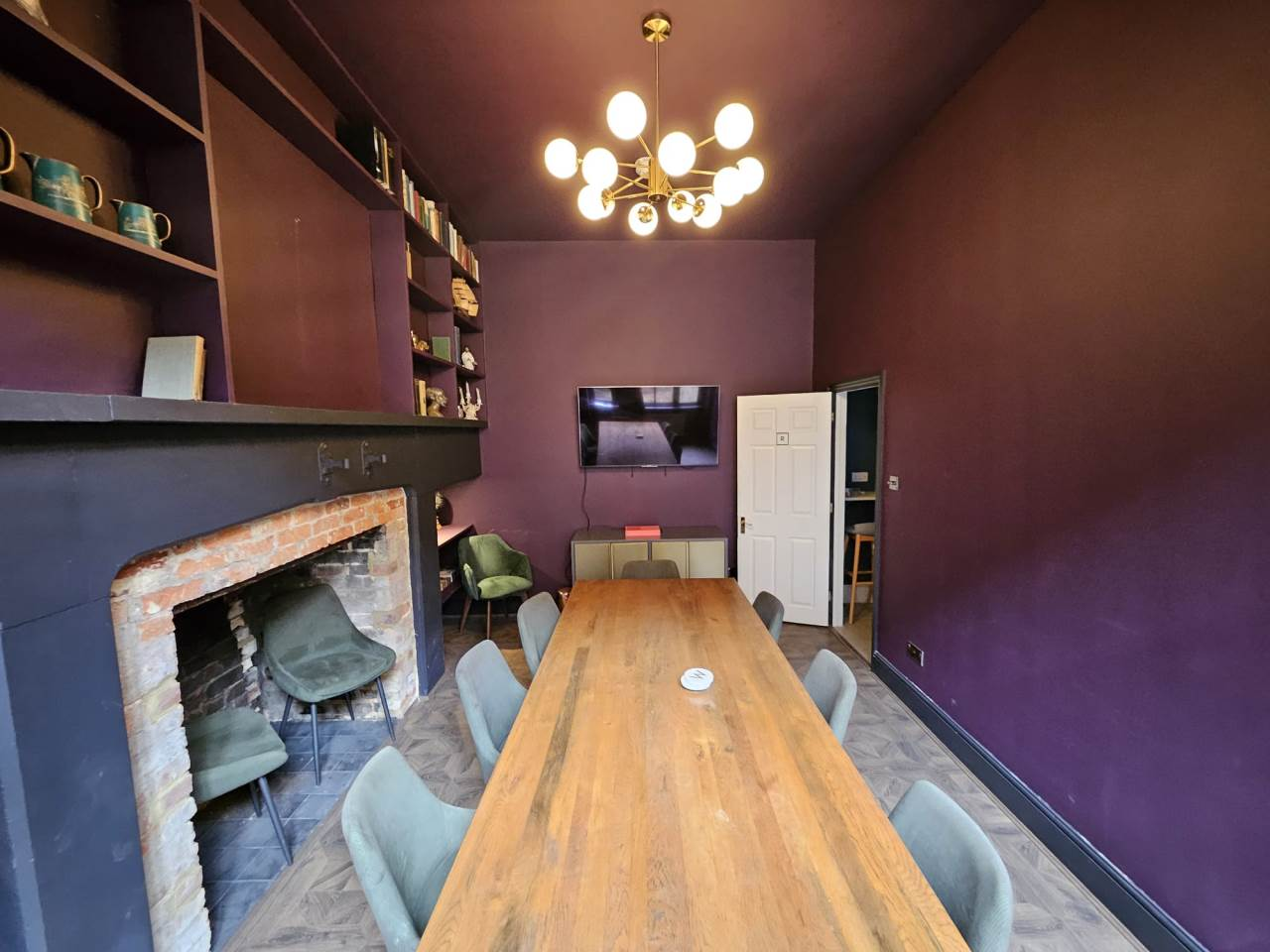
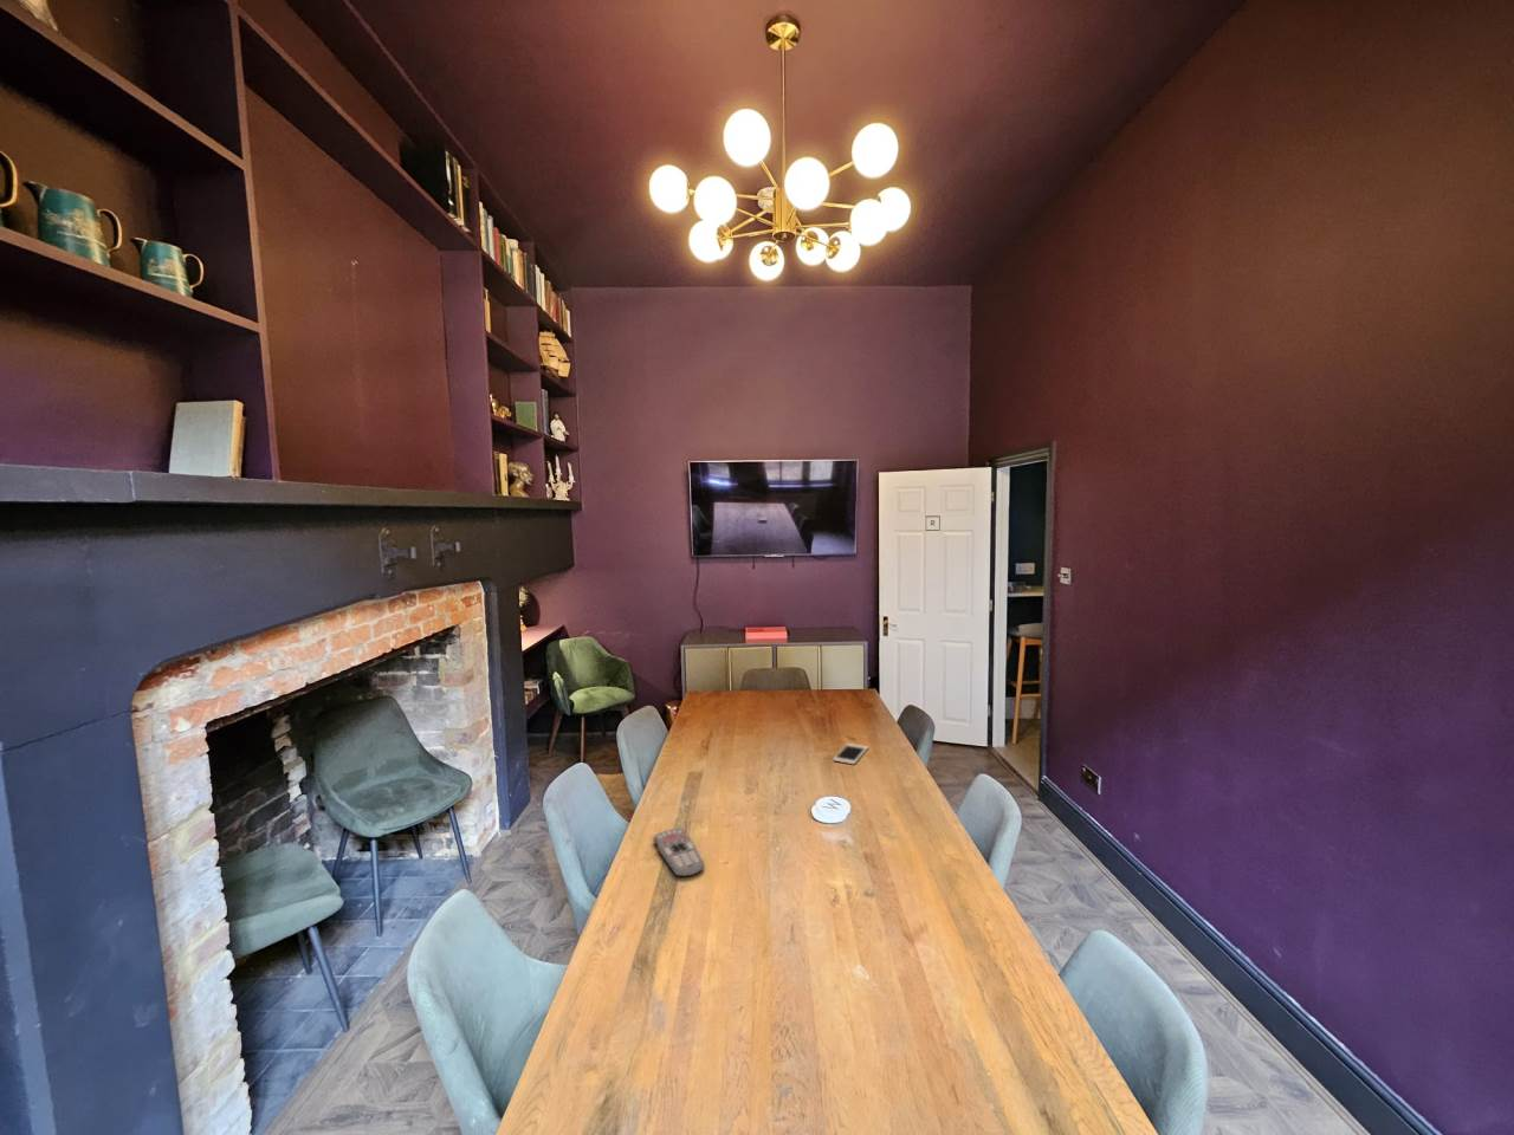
+ remote control [652,827,705,877]
+ cell phone [833,743,869,765]
